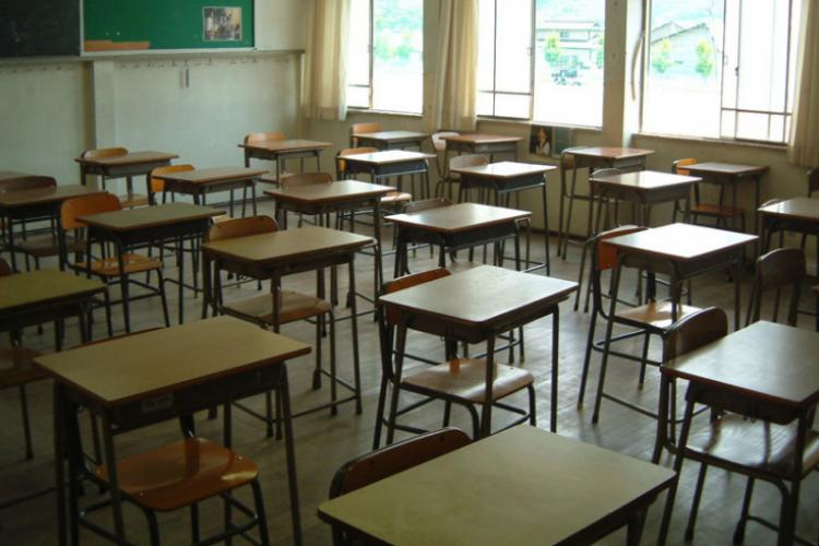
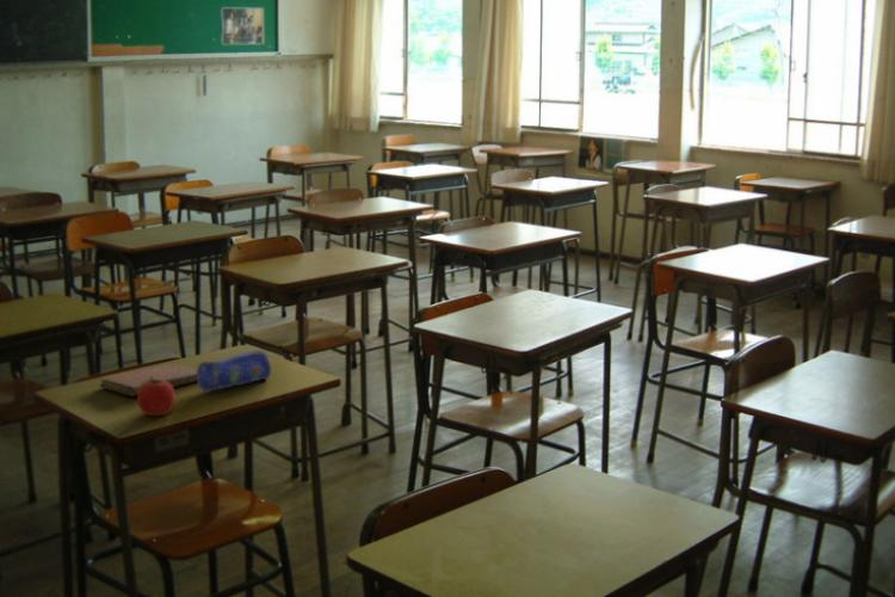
+ pencil case [196,349,272,393]
+ notebook [98,362,197,398]
+ apple [136,377,175,417]
